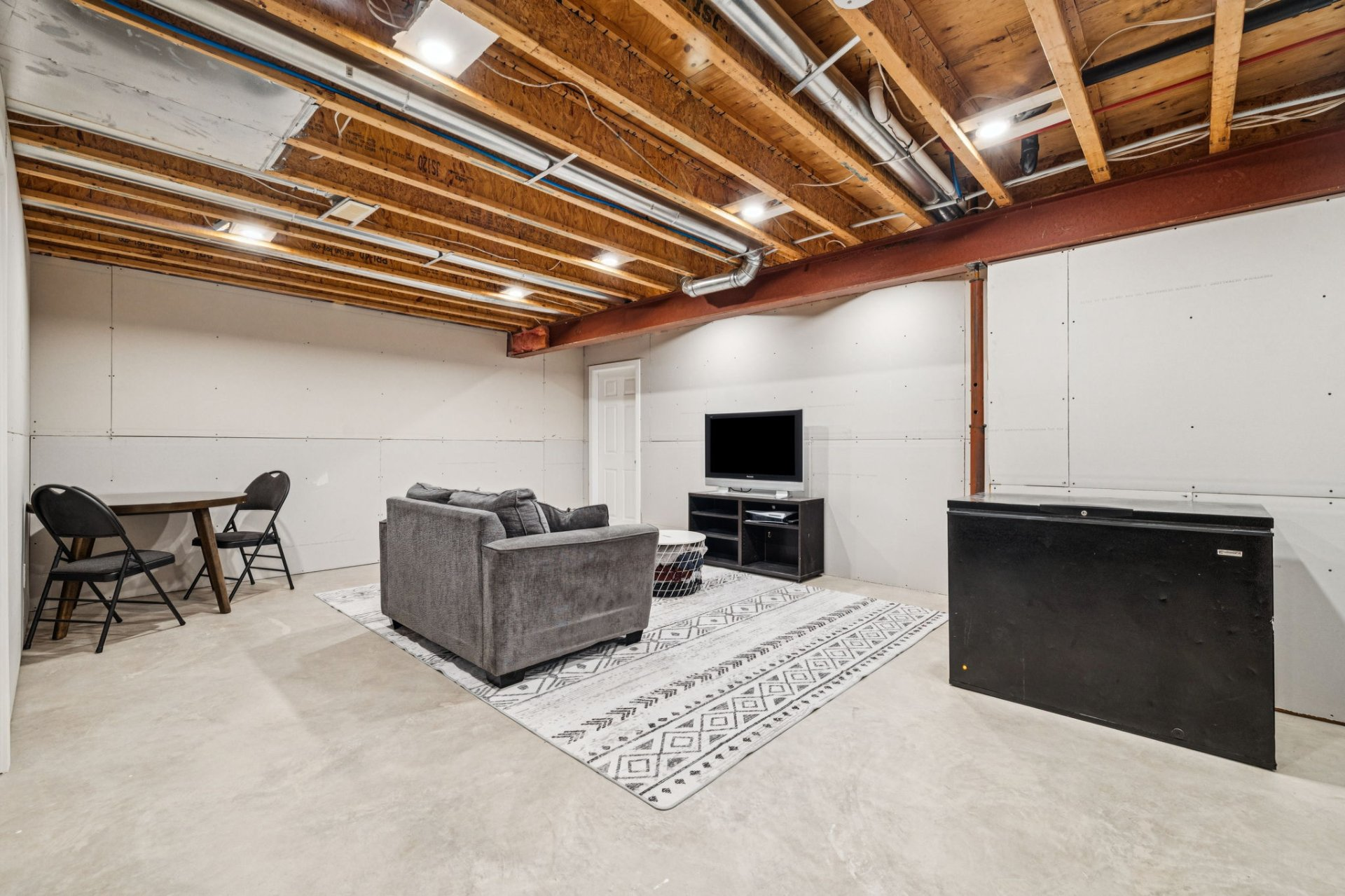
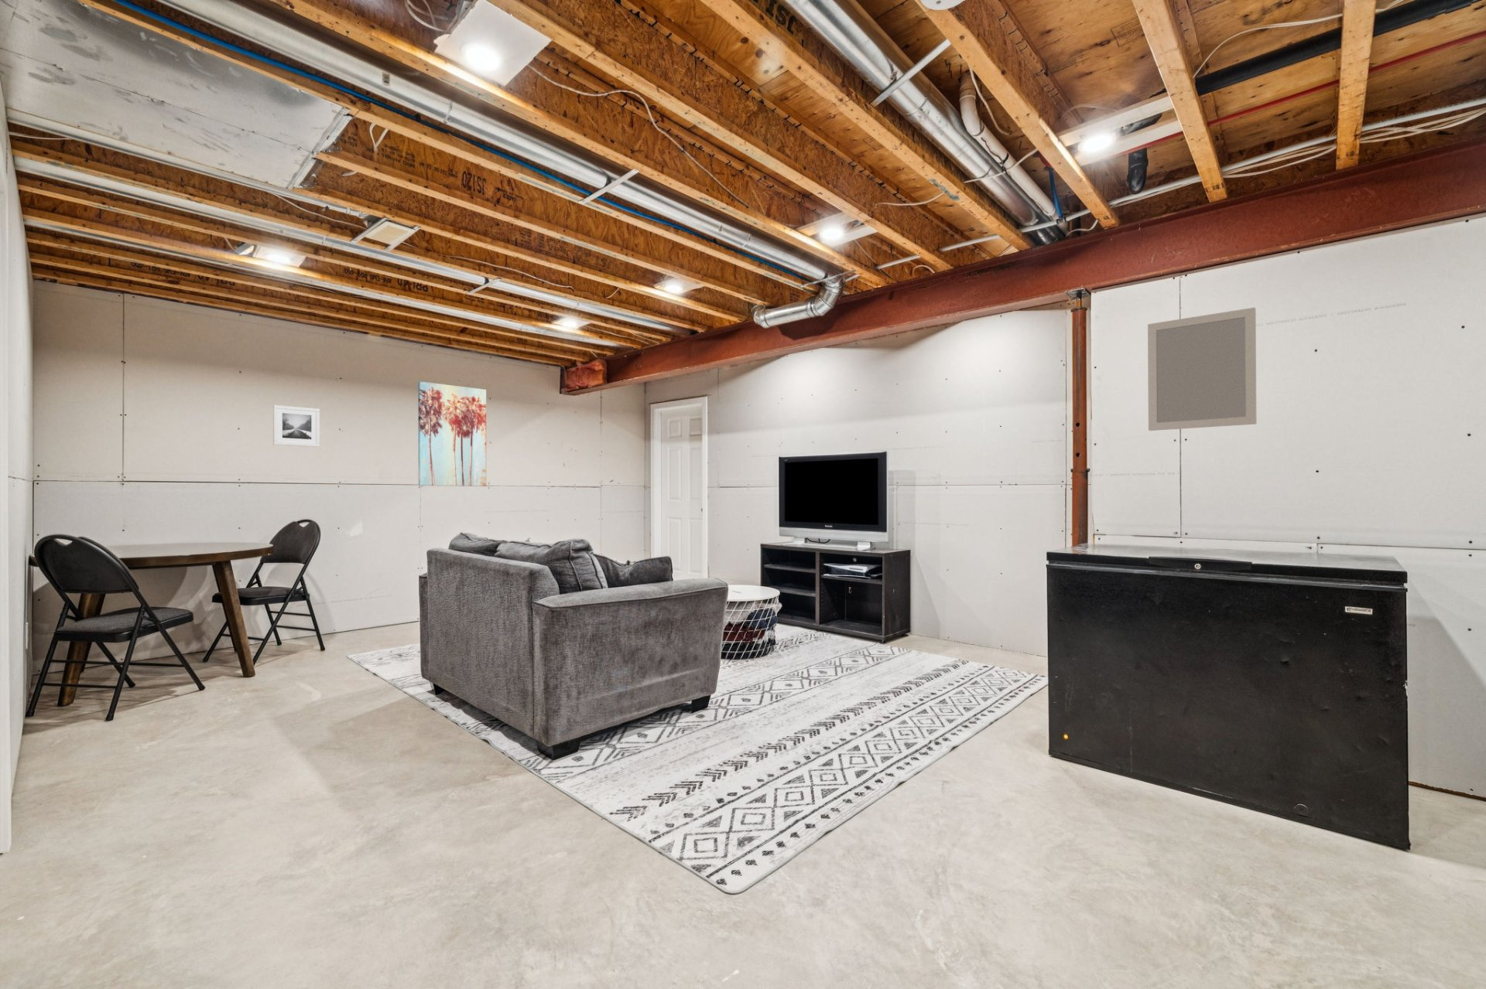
+ home mirror [1147,307,1257,432]
+ wall art [418,381,487,487]
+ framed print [273,404,320,448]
